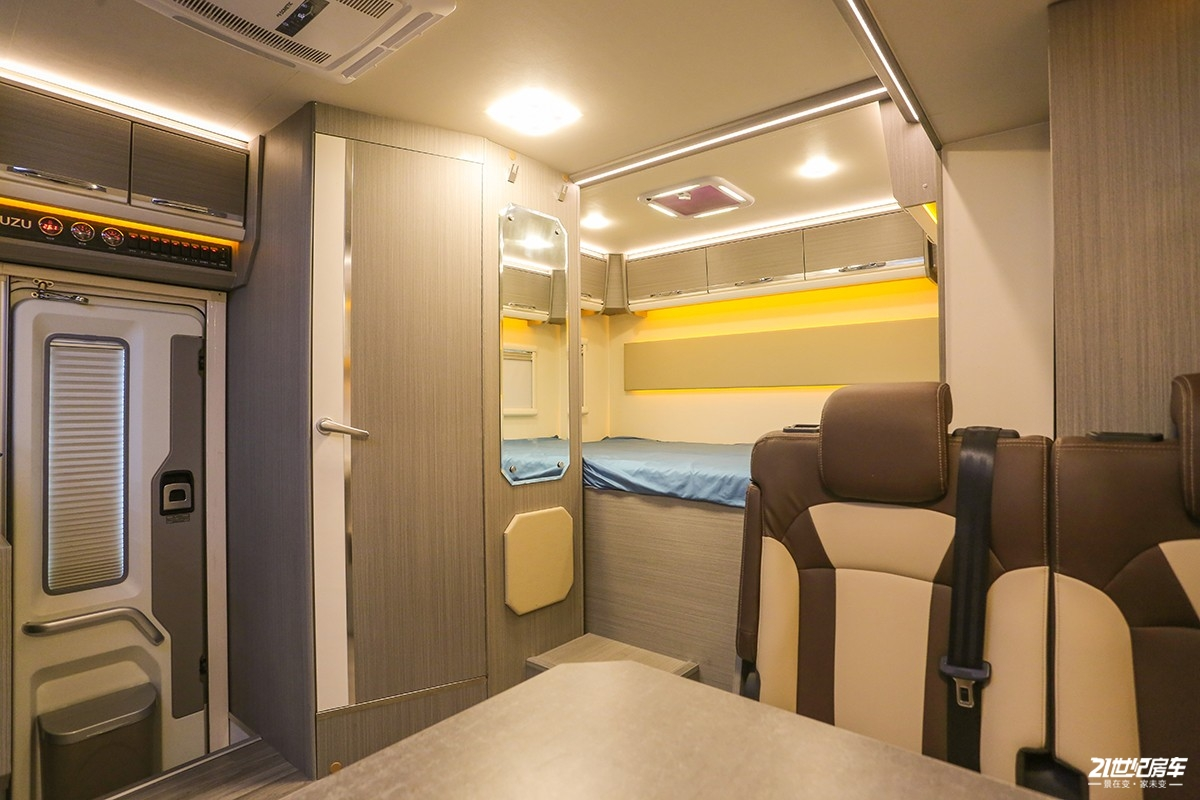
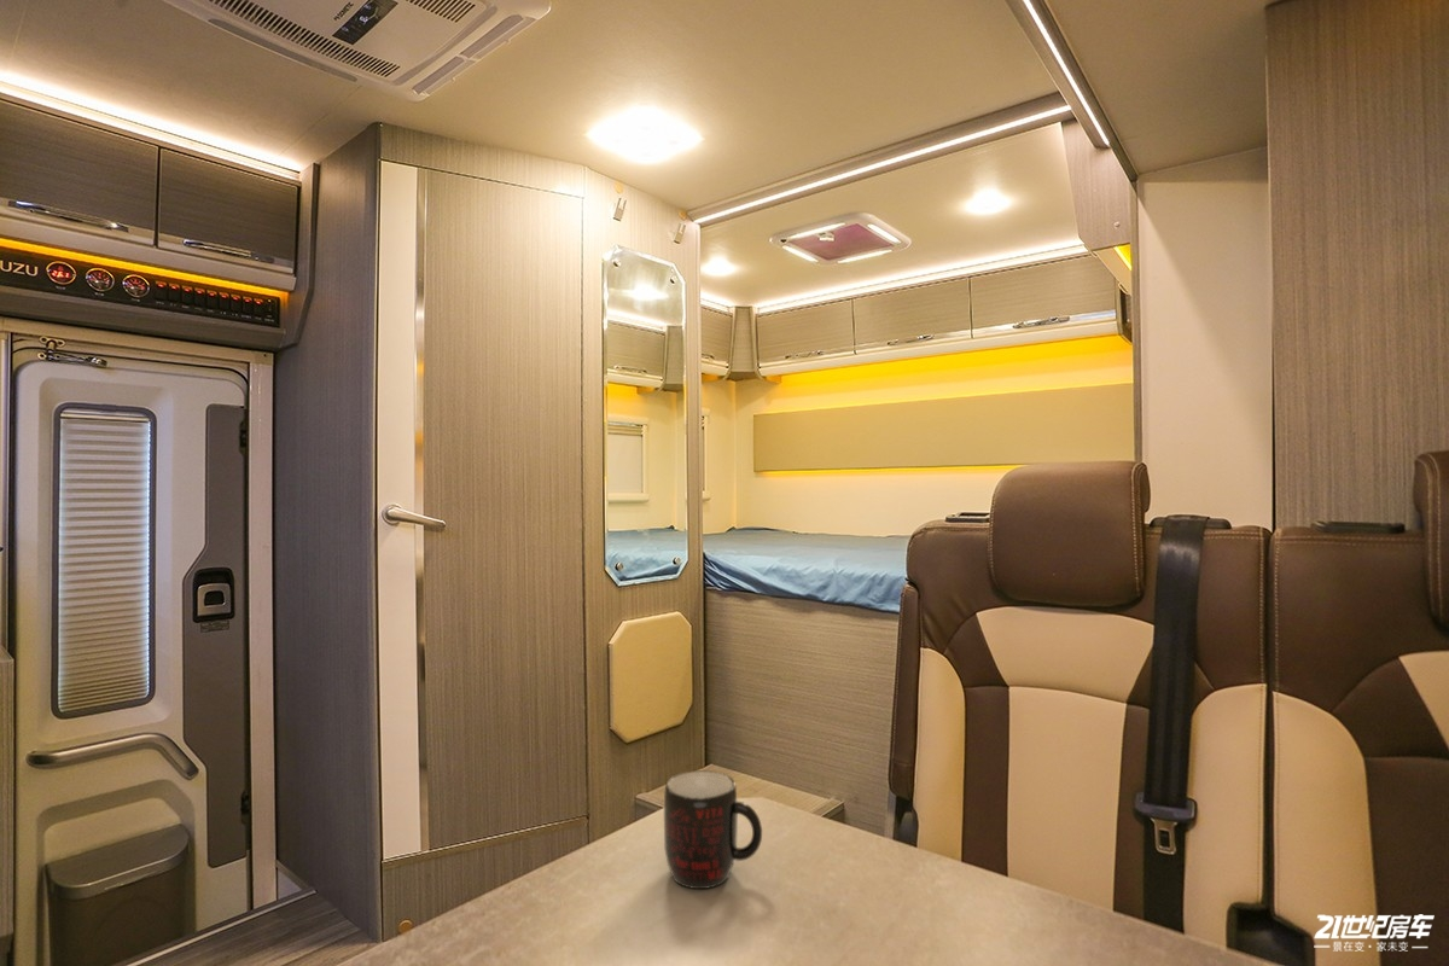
+ mug [663,769,763,890]
